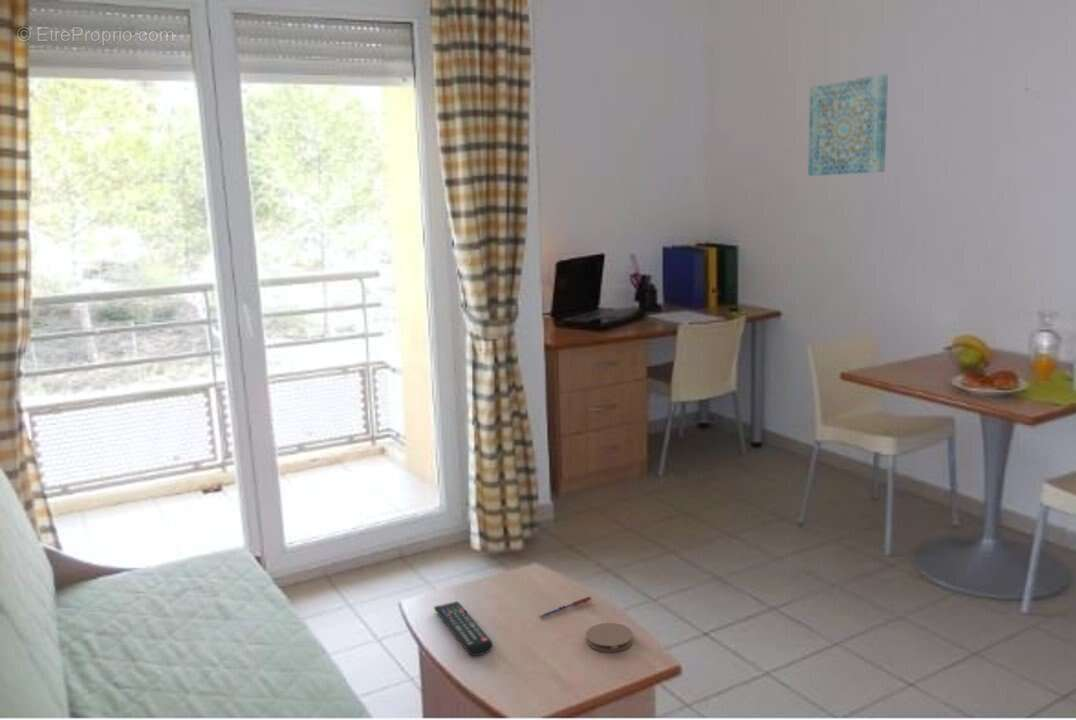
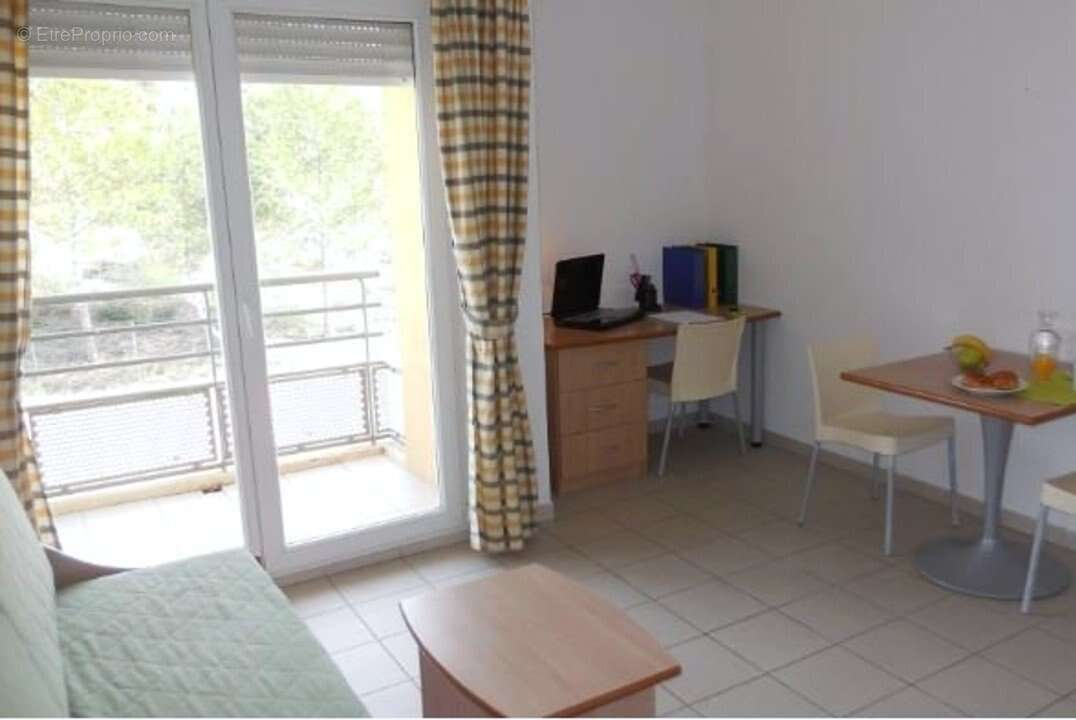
- pen [538,596,592,619]
- coaster [585,622,634,653]
- wall art [807,73,889,177]
- remote control [433,600,494,657]
